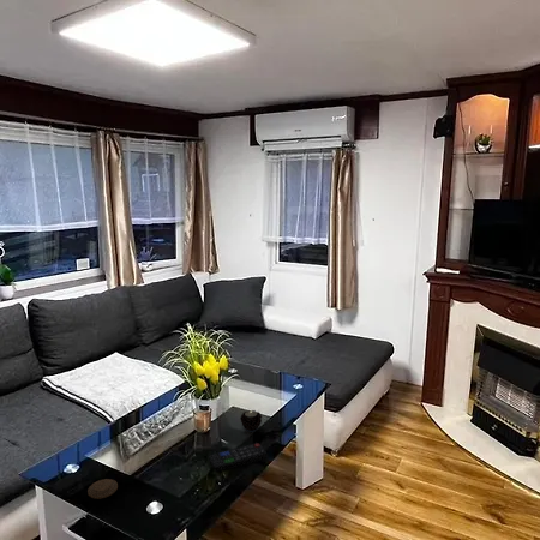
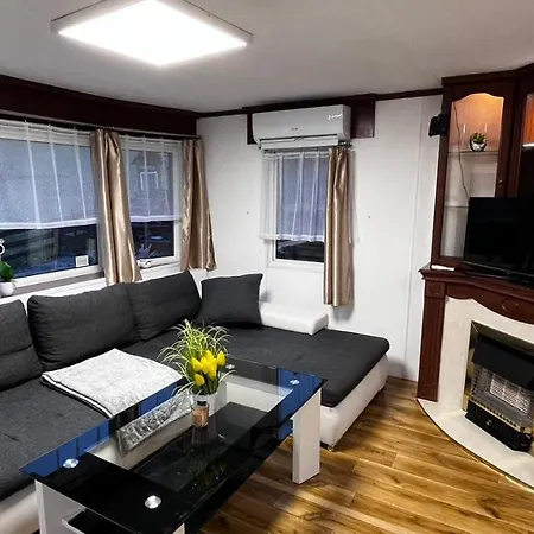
- remote control [209,442,268,473]
- coaster [86,478,119,500]
- candle [239,409,263,433]
